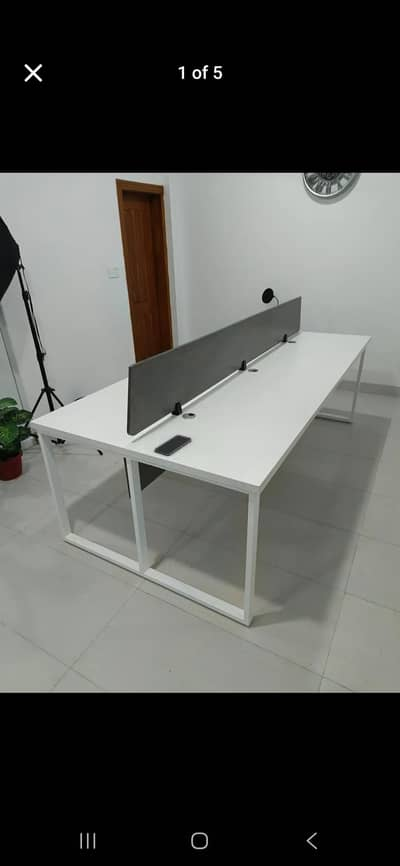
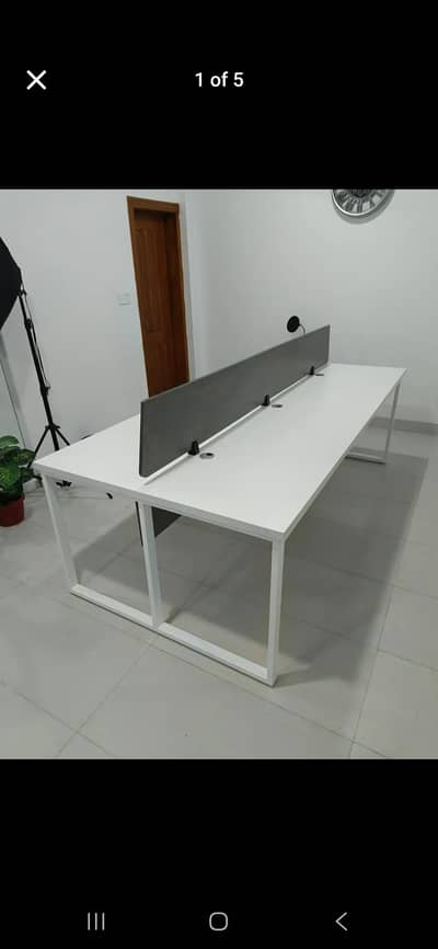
- smartphone [154,434,192,456]
